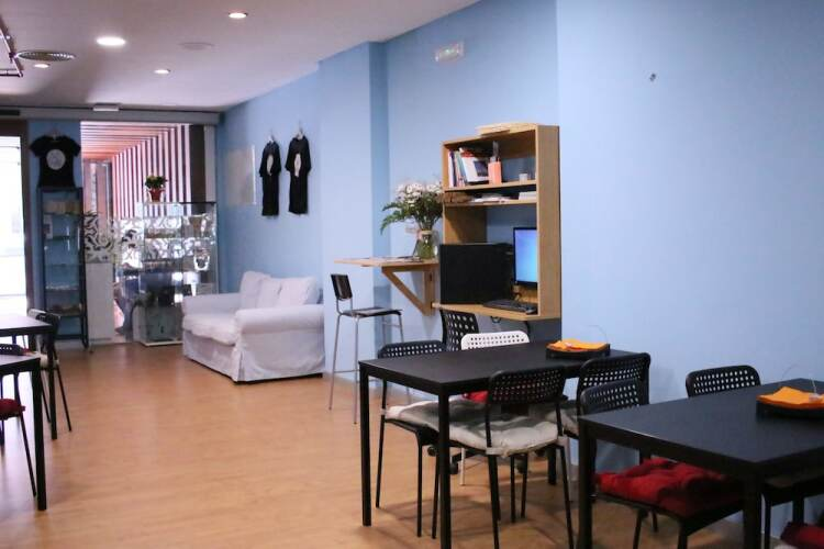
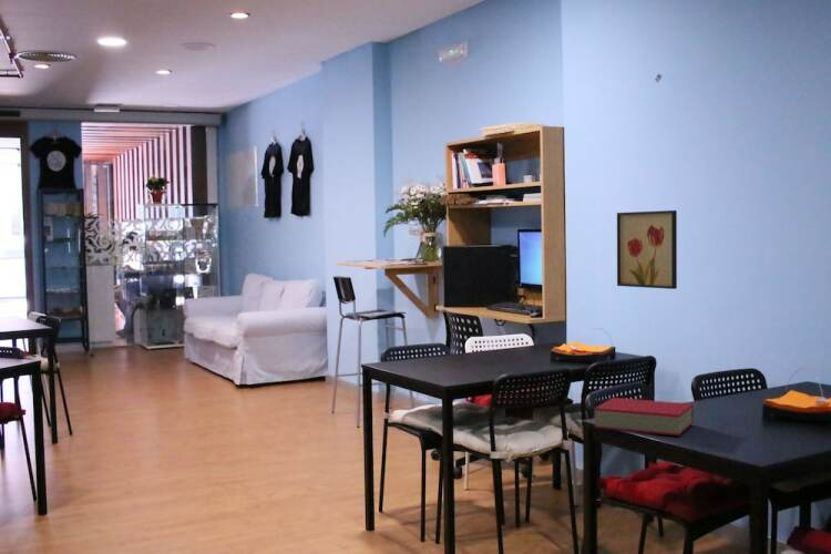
+ wall art [616,209,678,290]
+ book [593,397,695,437]
